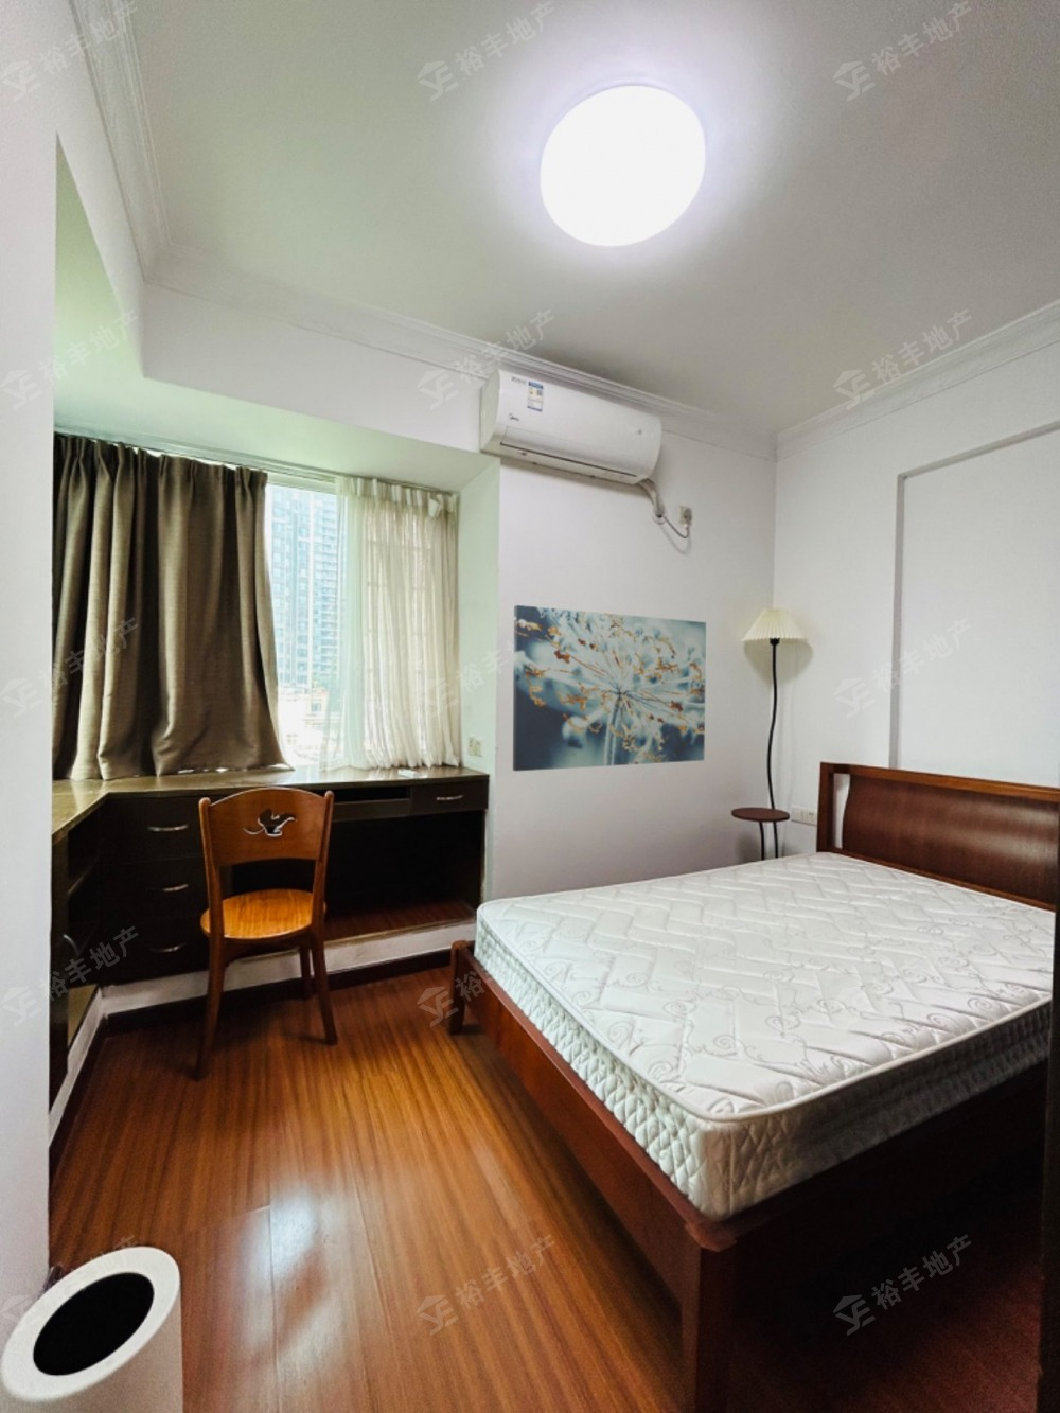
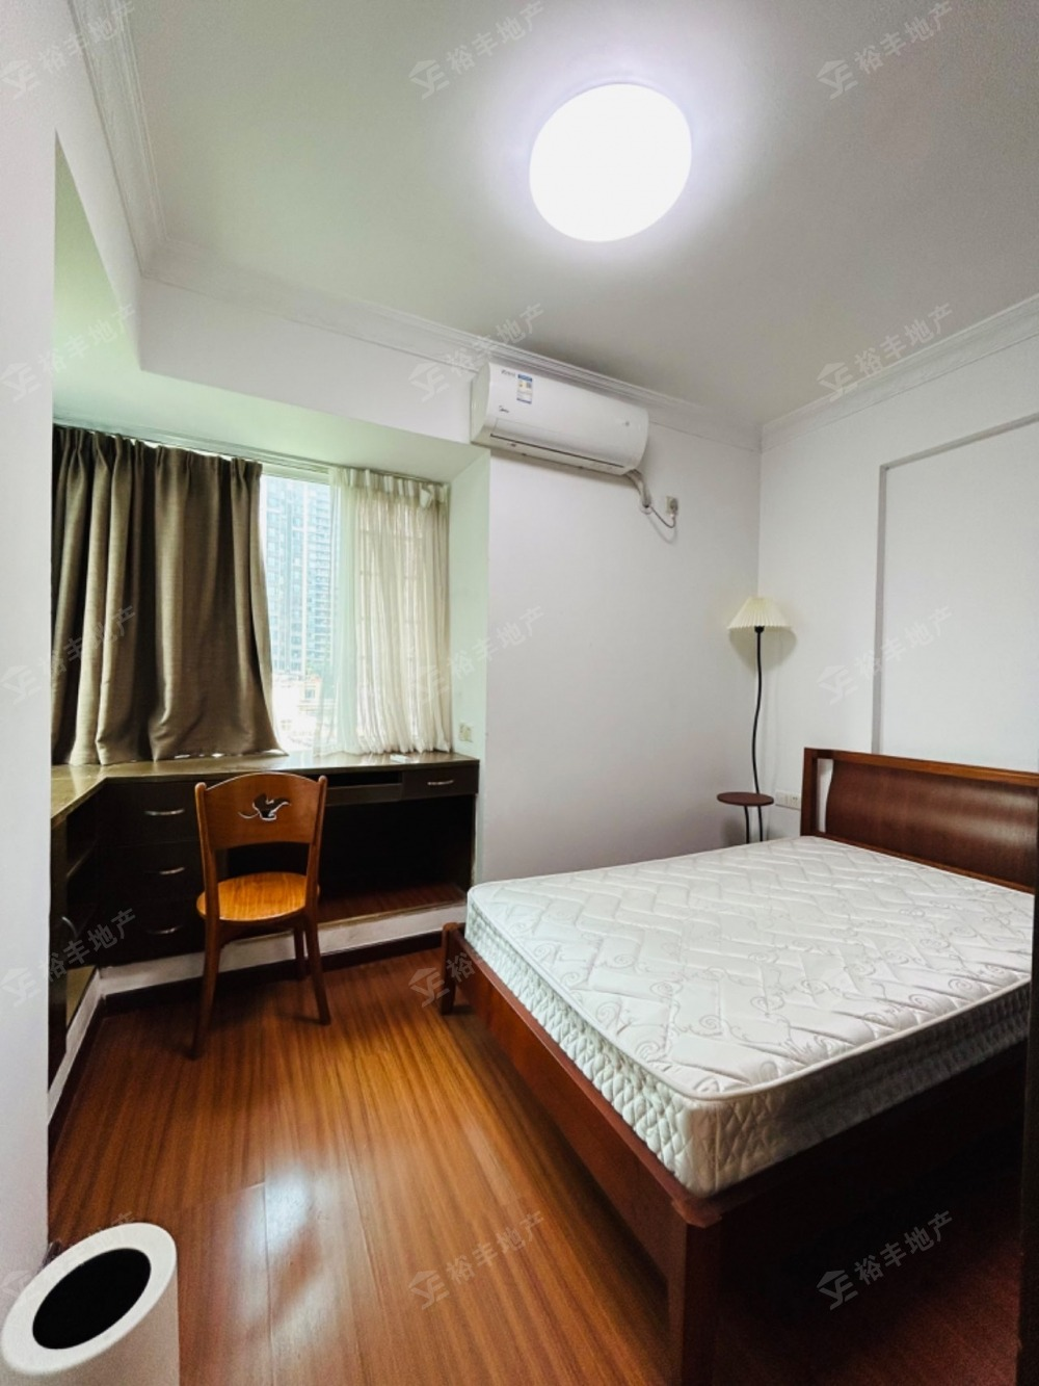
- wall art [512,605,707,773]
